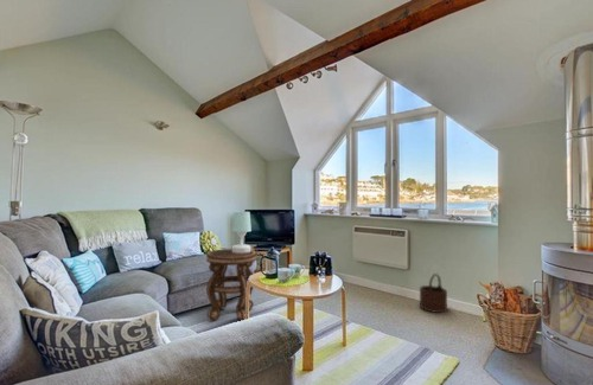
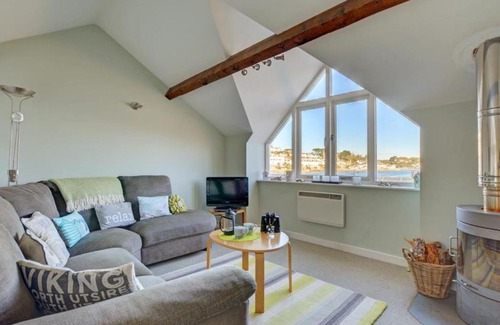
- wooden bucket [419,272,448,314]
- table lamp [231,211,253,254]
- side table [205,248,259,322]
